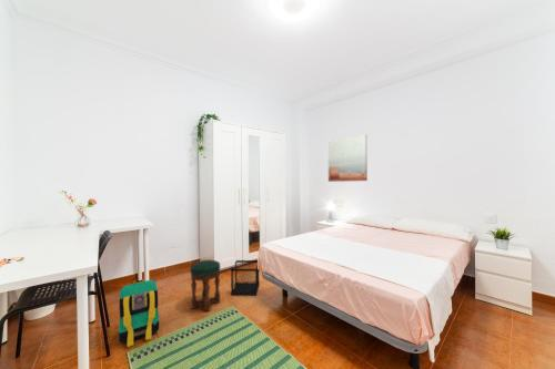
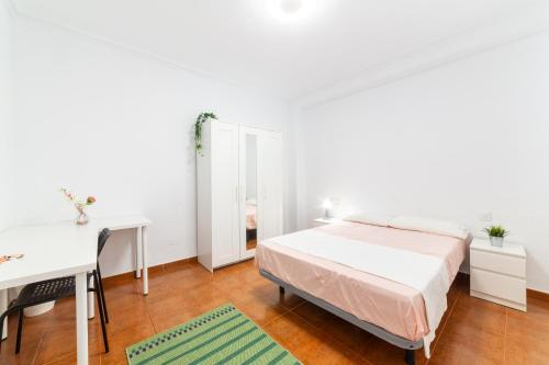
- stool [189,258,221,314]
- backpack [117,278,160,348]
- wastebasket [230,259,261,297]
- wall art [327,134,369,183]
